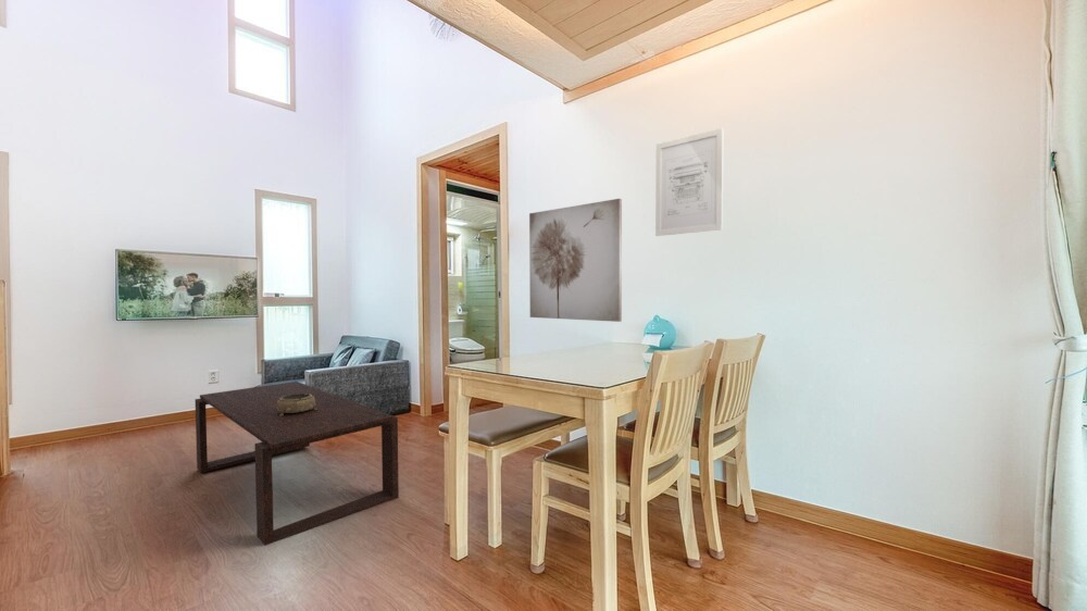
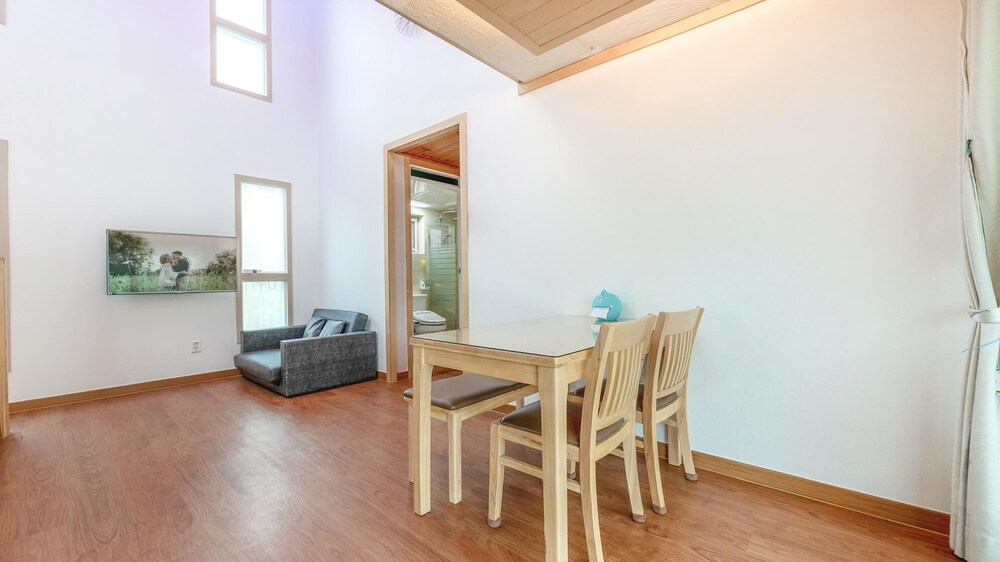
- wall art [654,127,724,237]
- decorative bowl [277,394,317,416]
- wall art [528,198,623,323]
- coffee table [193,381,400,547]
